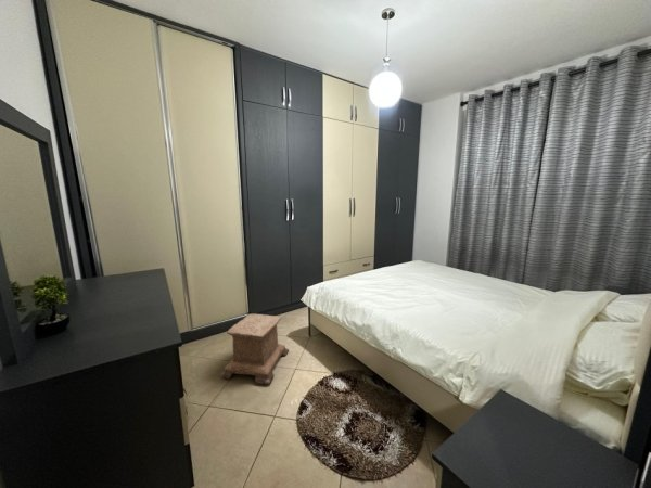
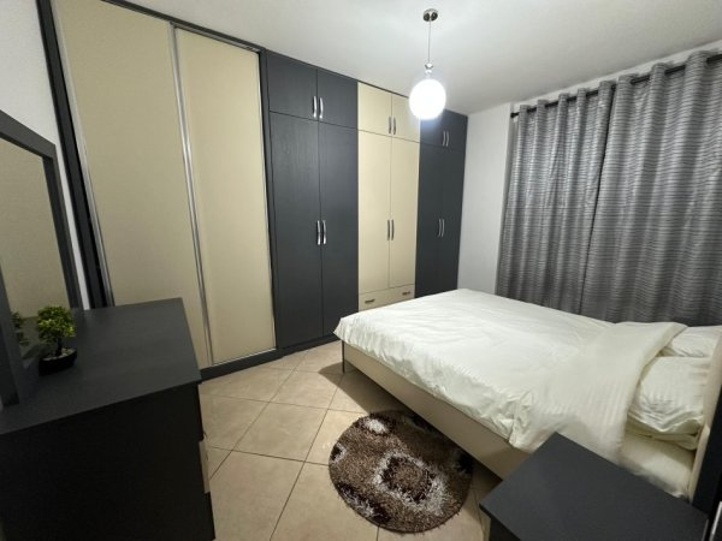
- stool [219,313,290,385]
